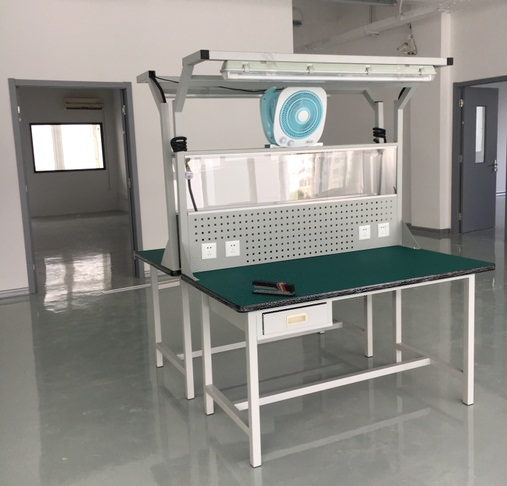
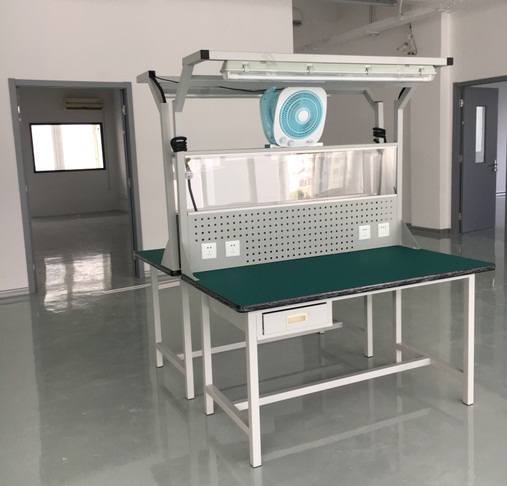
- stapler [251,279,296,297]
